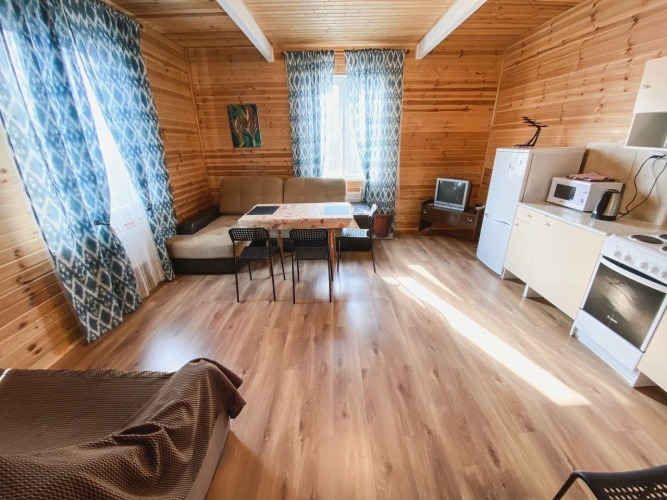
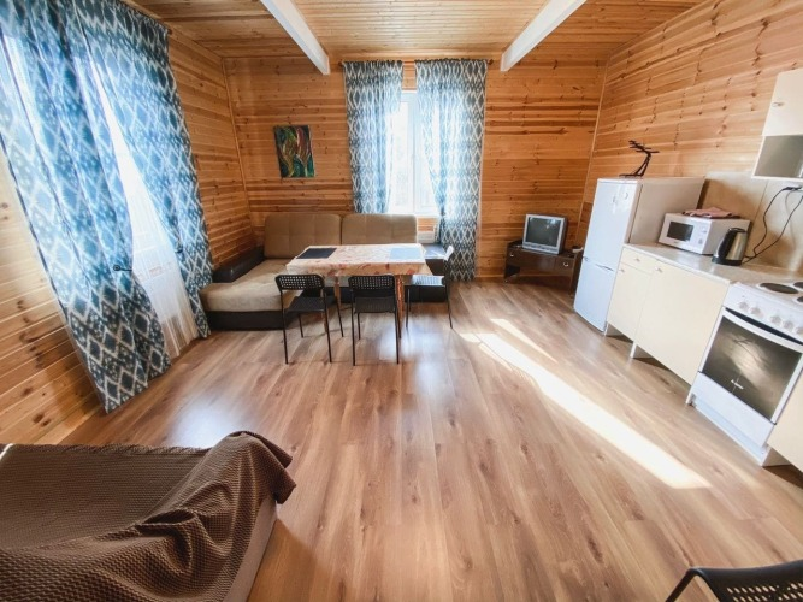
- waste bin [372,209,397,240]
